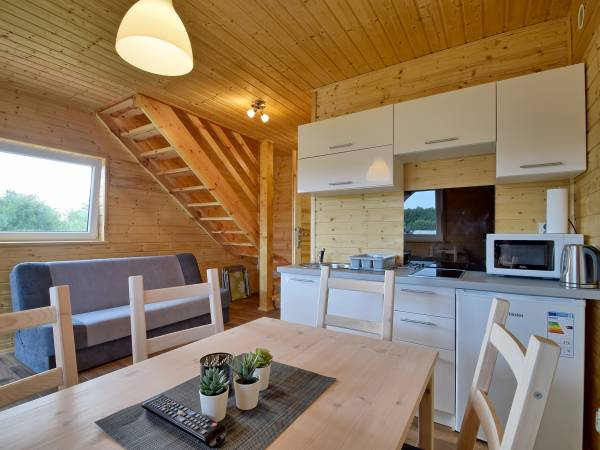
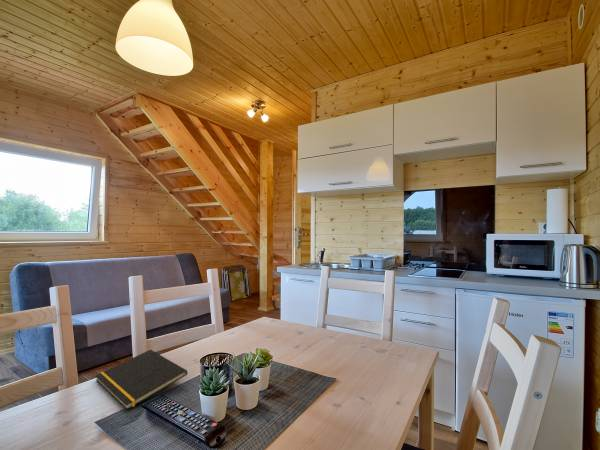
+ notepad [94,349,188,411]
